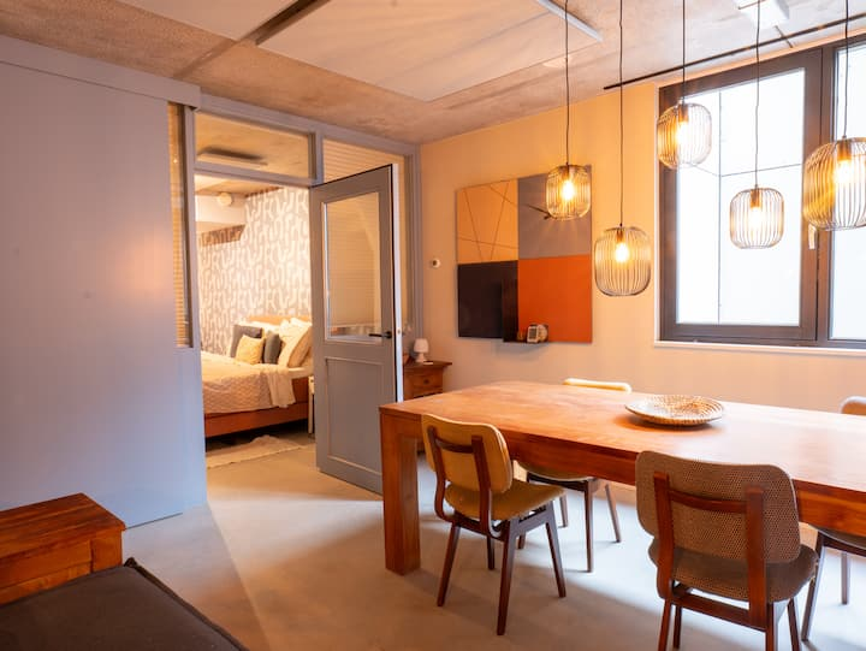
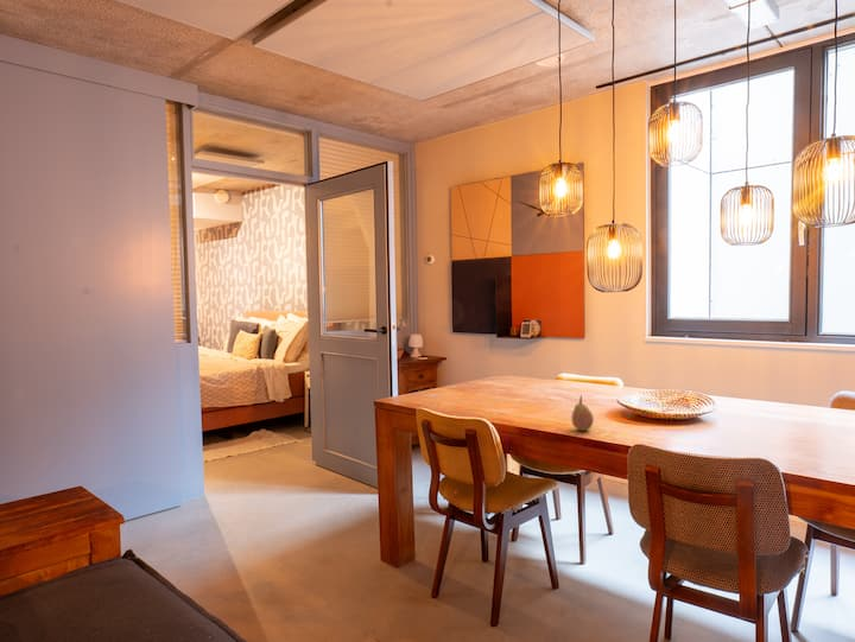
+ fruit [571,394,595,432]
